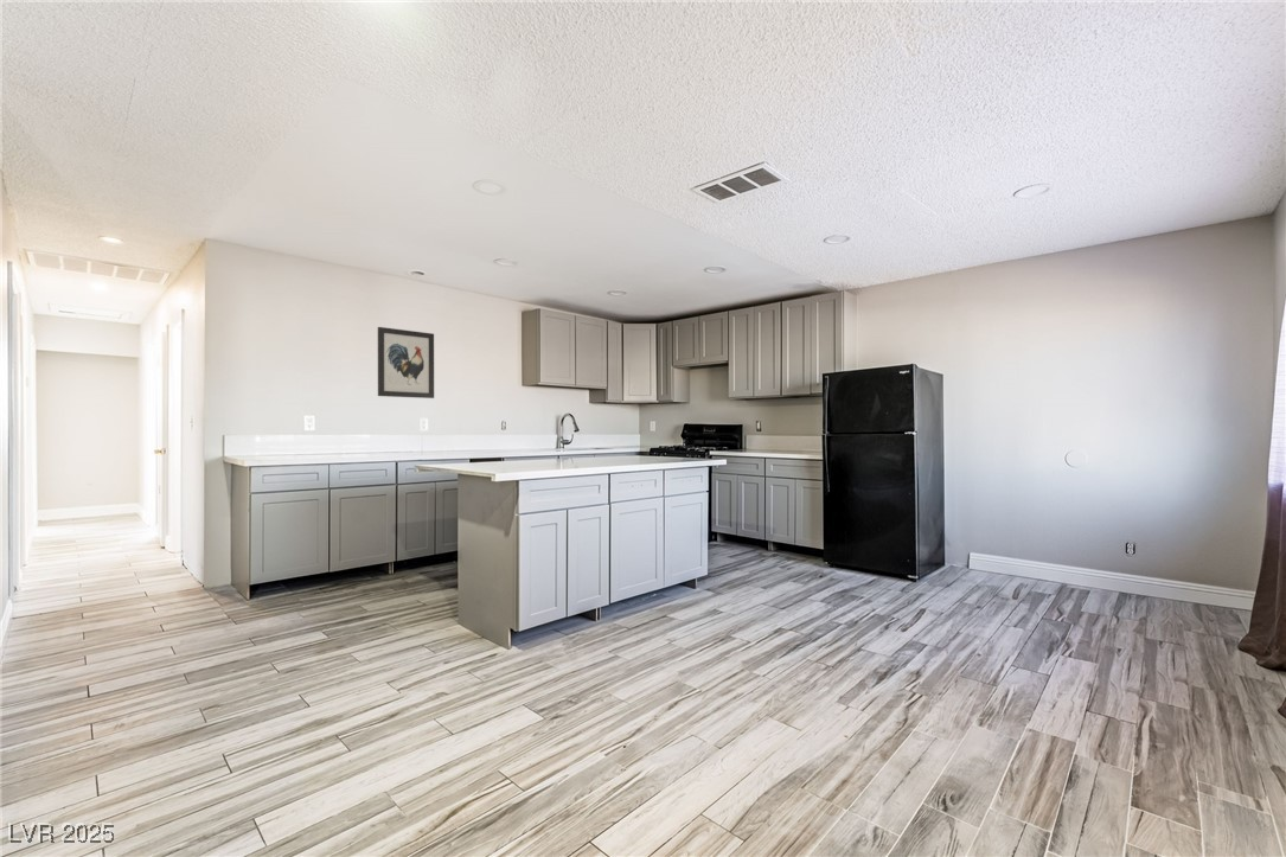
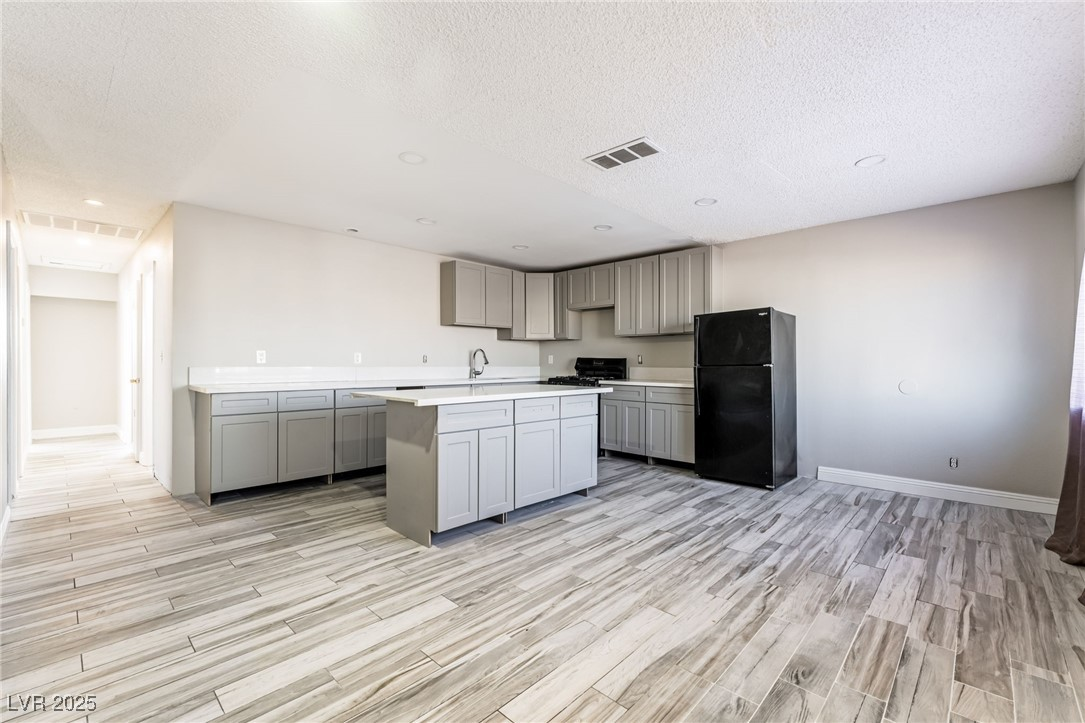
- wall art [377,326,435,399]
